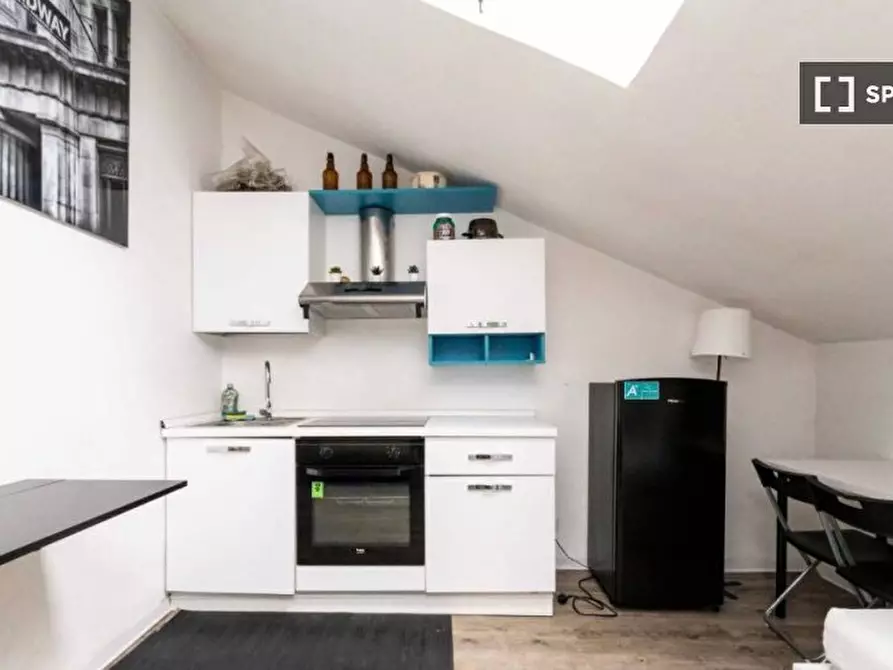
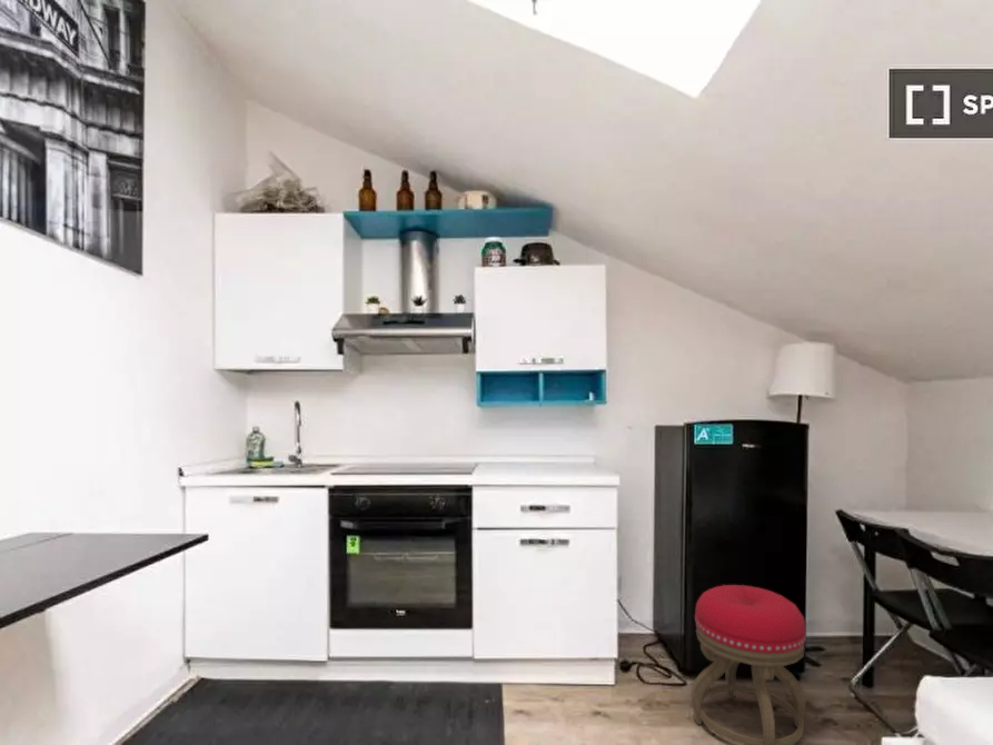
+ stool [691,584,807,745]
